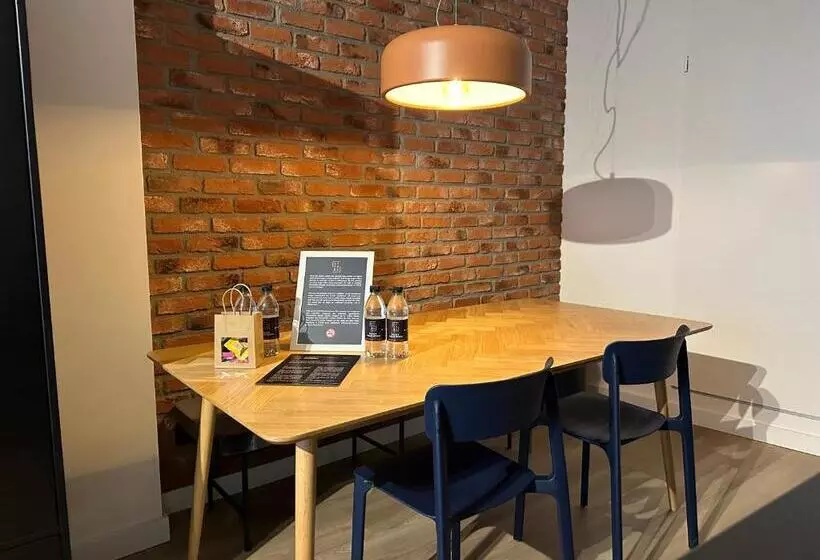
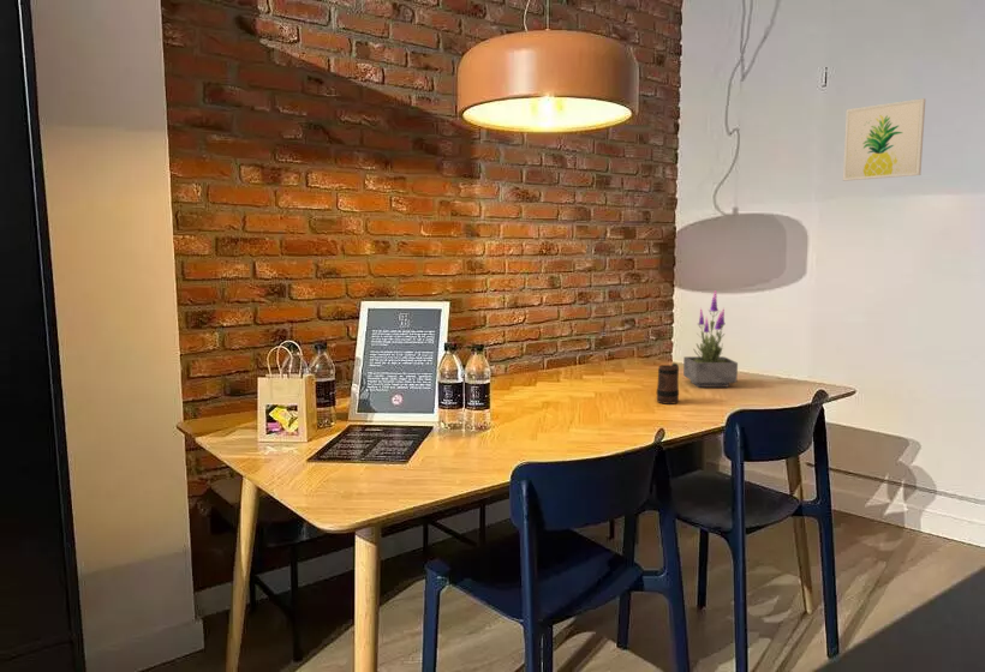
+ wall art [842,97,926,182]
+ potted plant [682,292,739,389]
+ mug [656,362,680,406]
